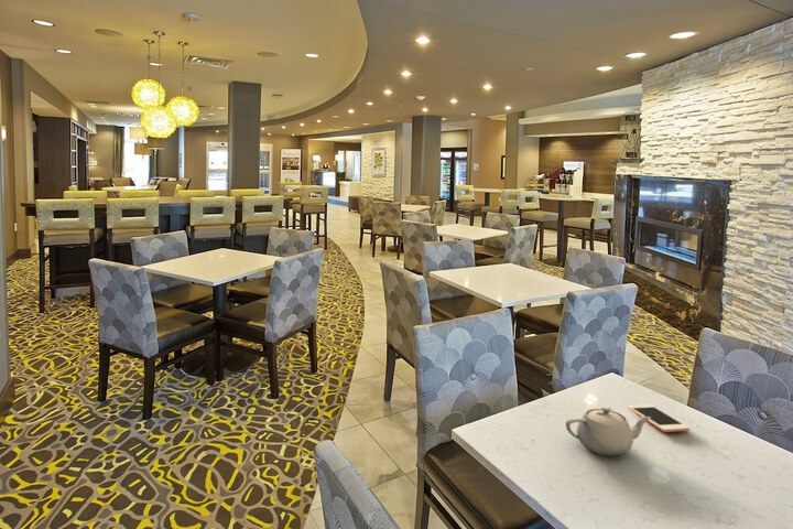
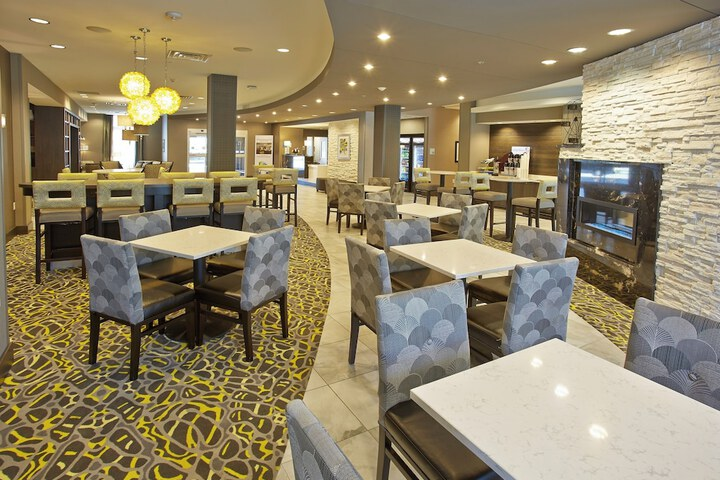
- teapot [565,406,650,457]
- cell phone [627,403,691,433]
